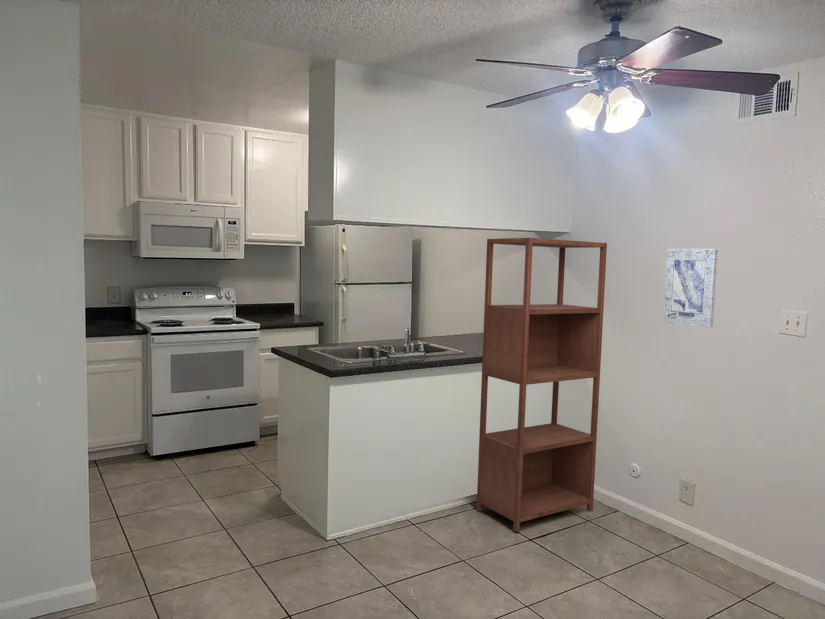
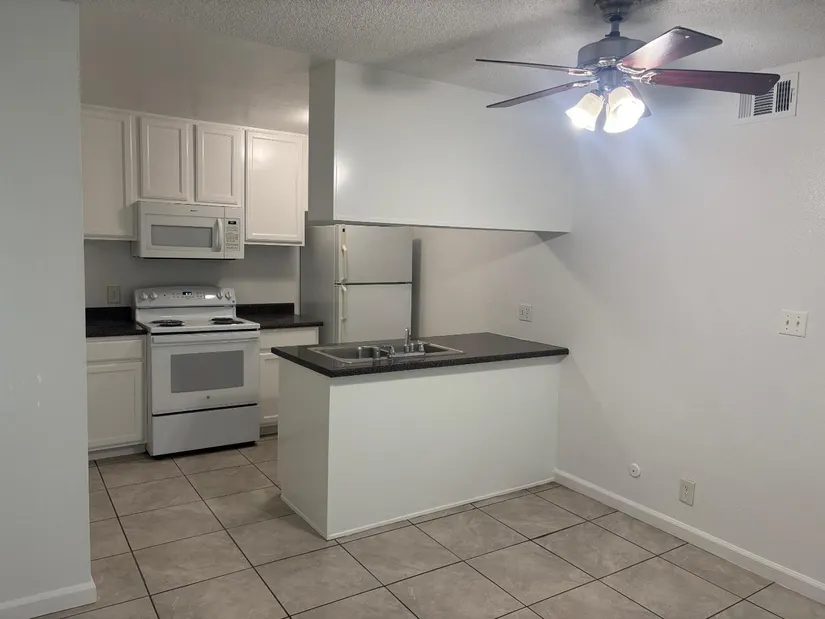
- wall art [662,248,719,328]
- shelving unit [476,237,608,533]
